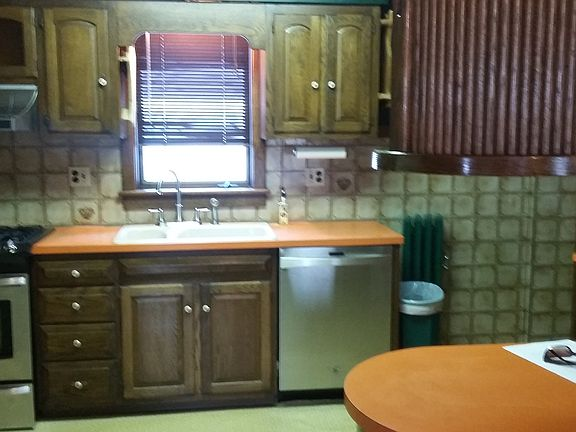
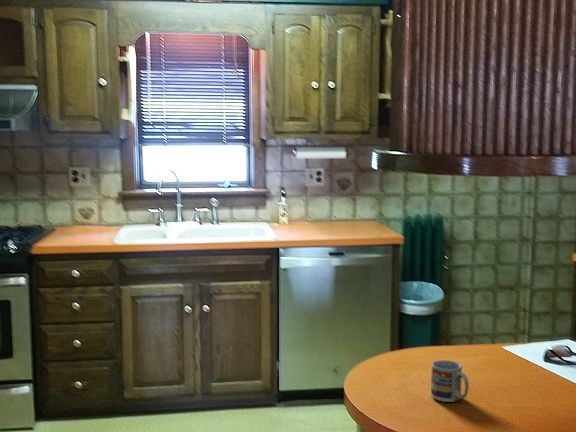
+ cup [430,359,470,403]
